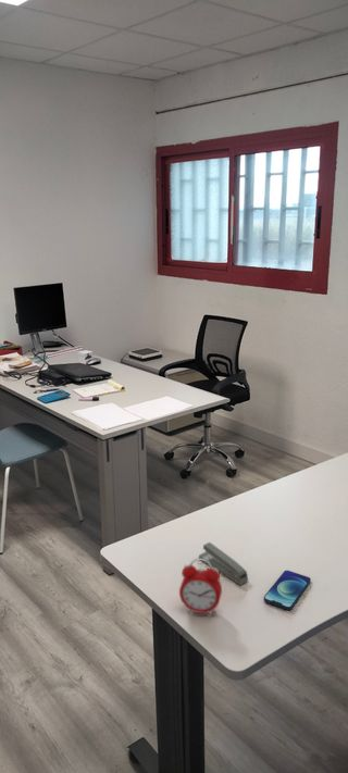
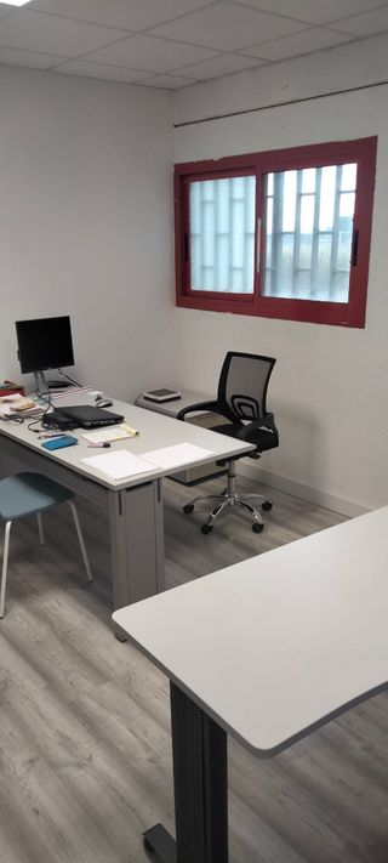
- alarm clock [178,558,223,618]
- stapler [198,541,249,586]
- smartphone [263,570,312,611]
